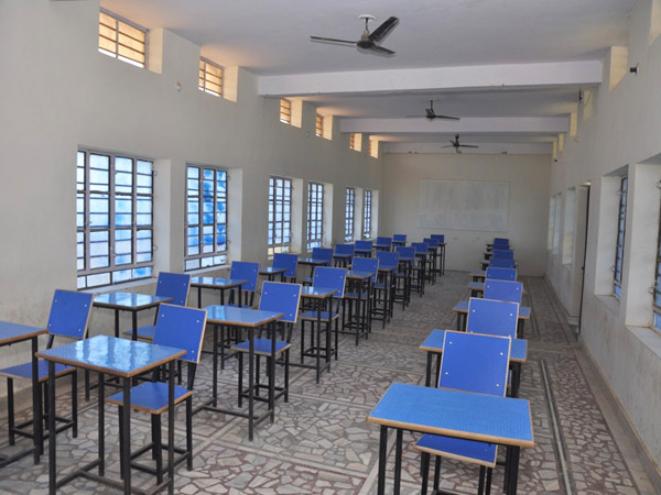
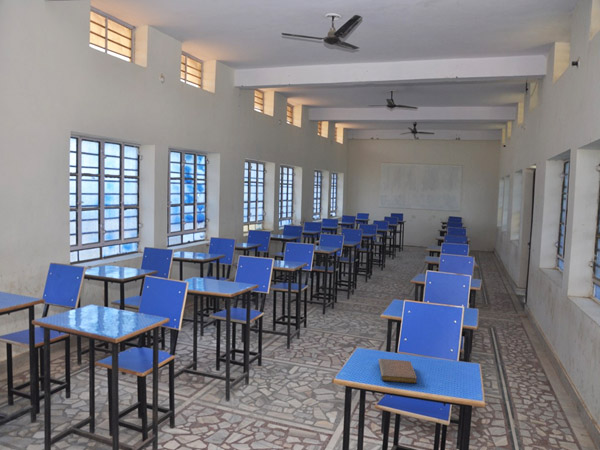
+ notebook [377,358,418,384]
